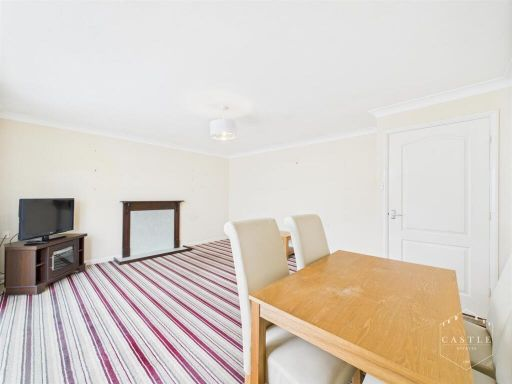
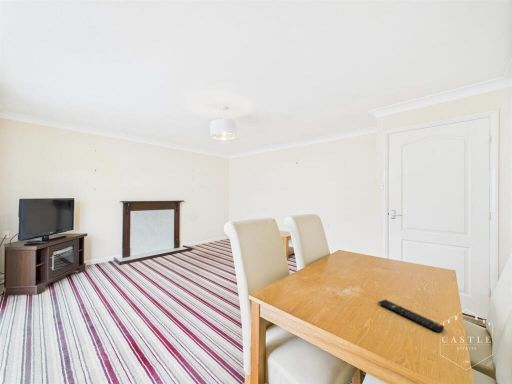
+ remote control [377,299,445,334]
